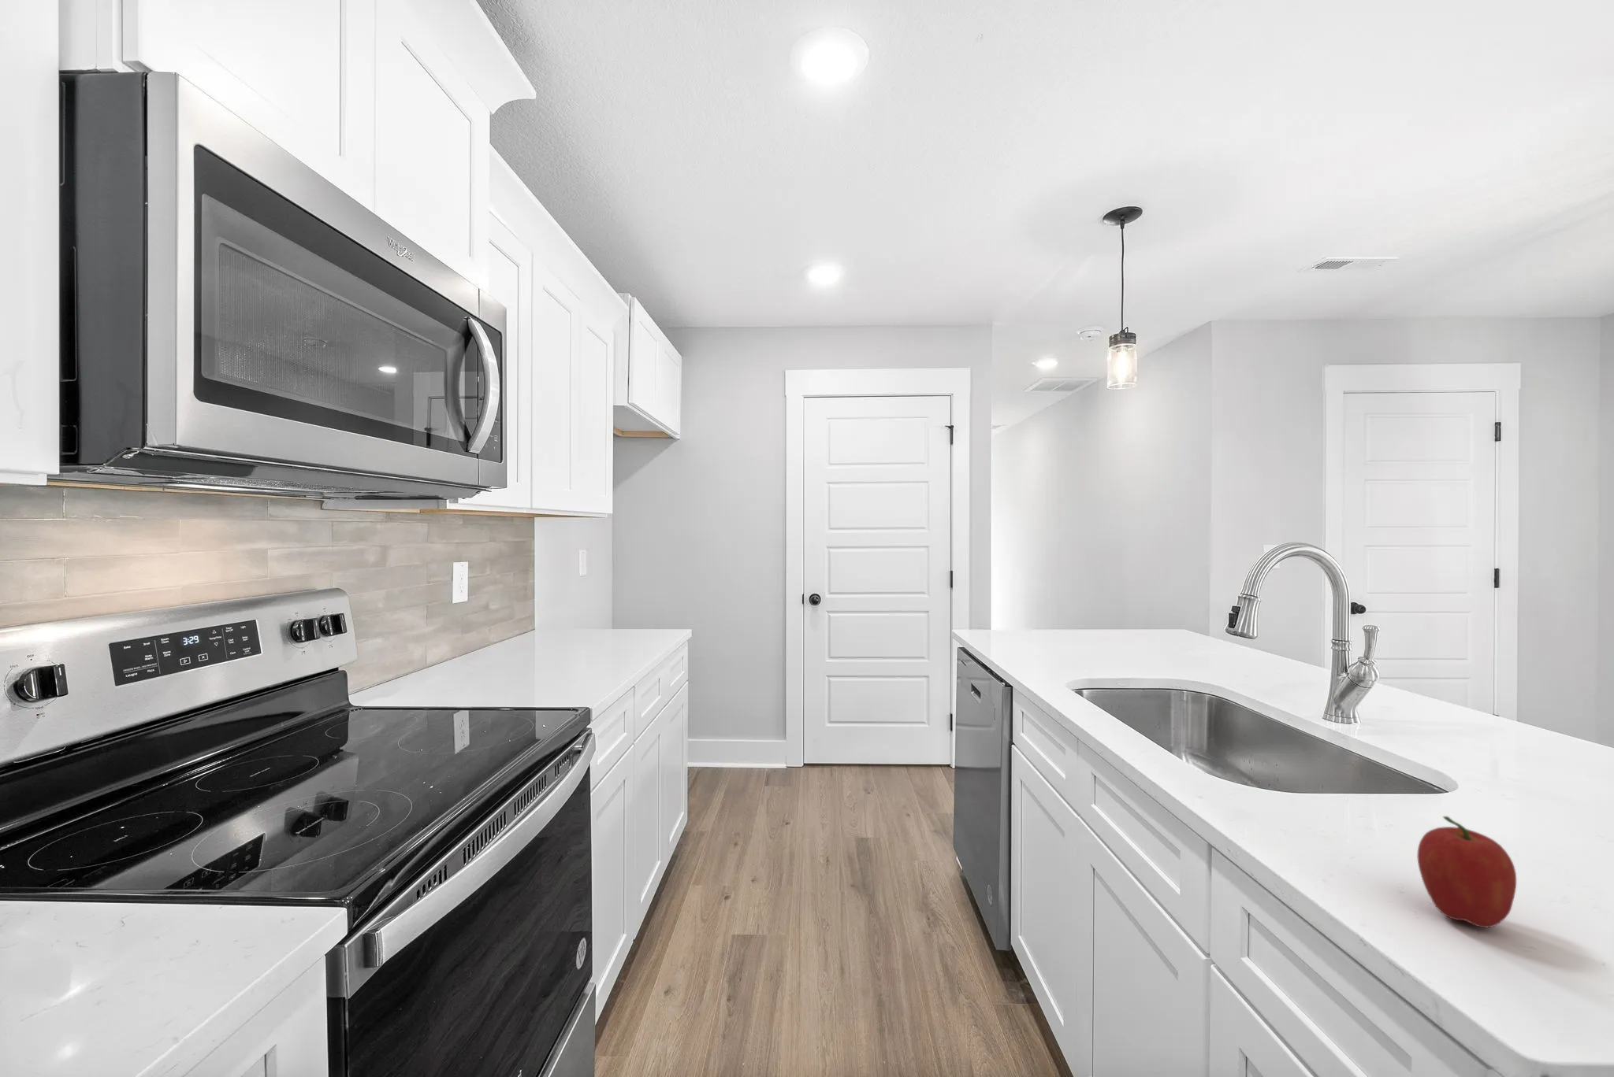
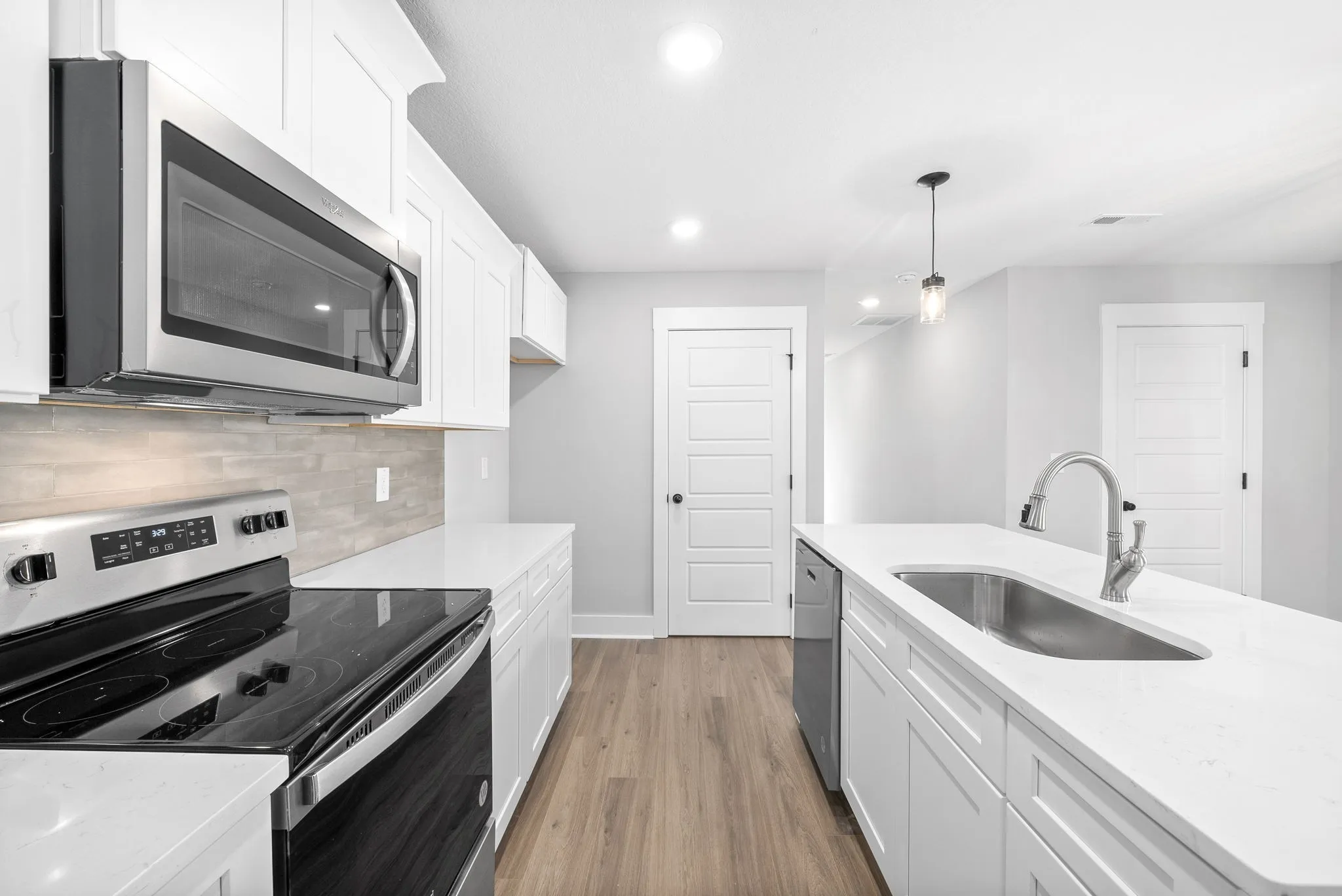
- fruit [1417,816,1517,929]
